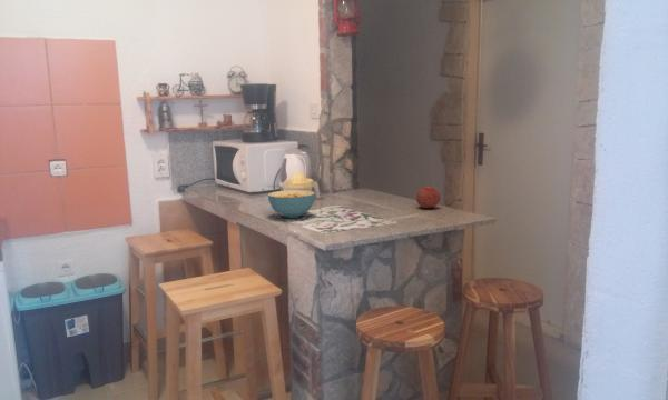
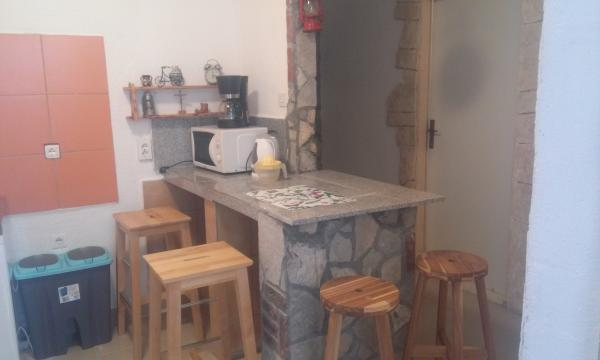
- cereal bowl [266,189,316,219]
- fruit [415,184,442,209]
